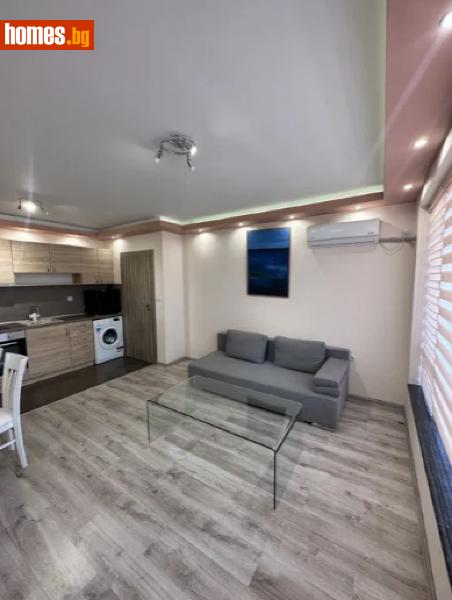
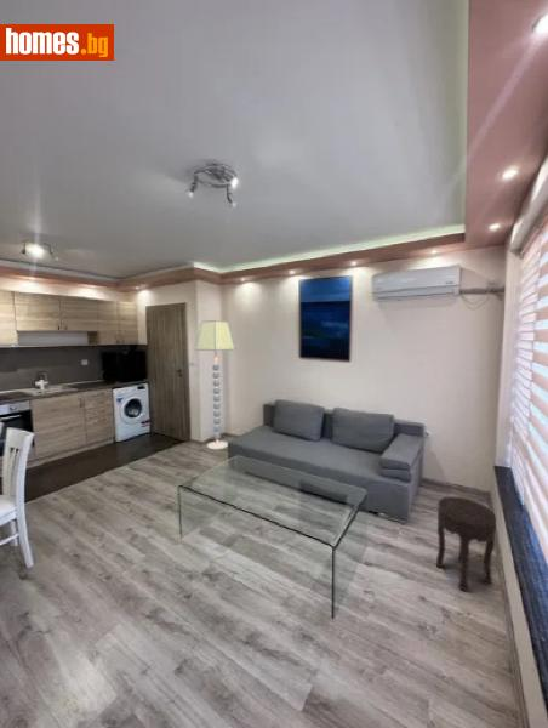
+ side table [435,495,497,592]
+ floor lamp [194,319,236,450]
